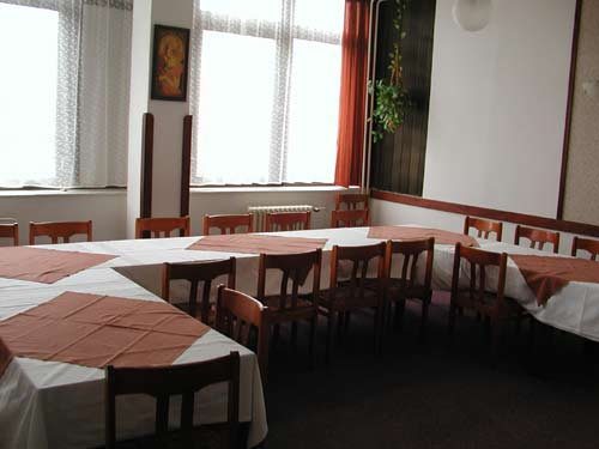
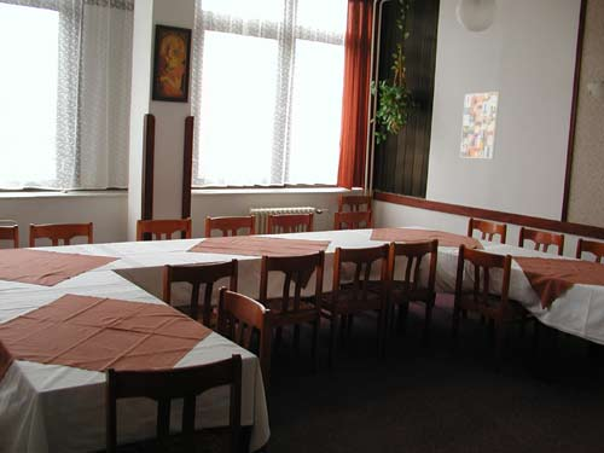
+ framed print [459,91,501,159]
